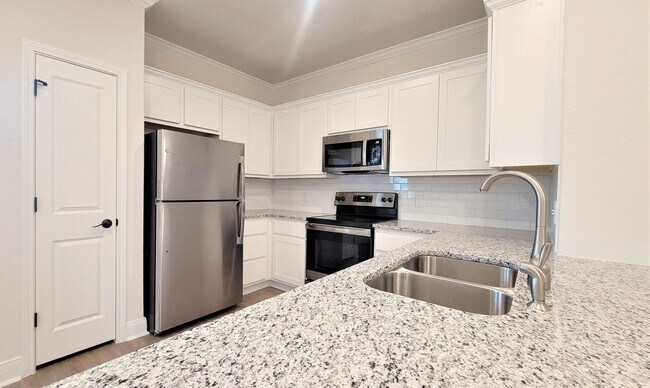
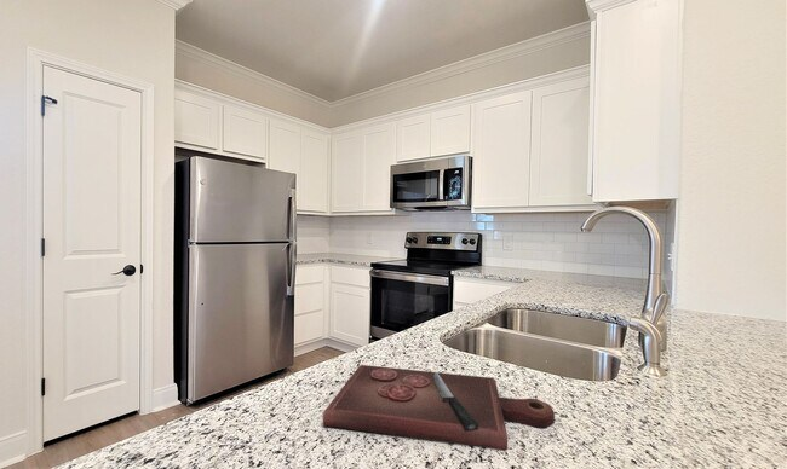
+ cutting board [322,364,556,451]
